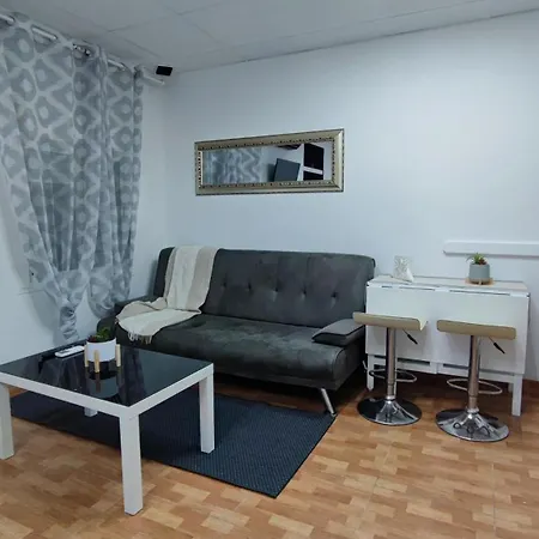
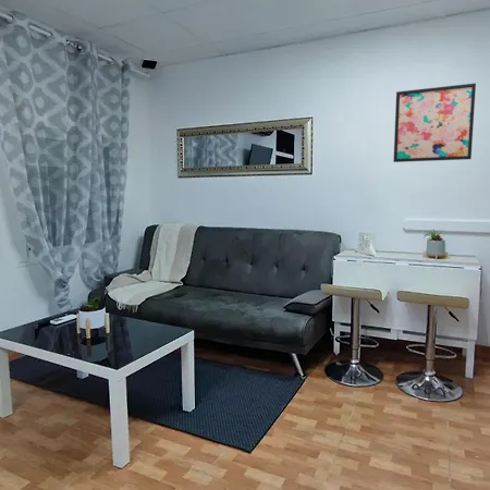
+ wall art [392,82,477,163]
